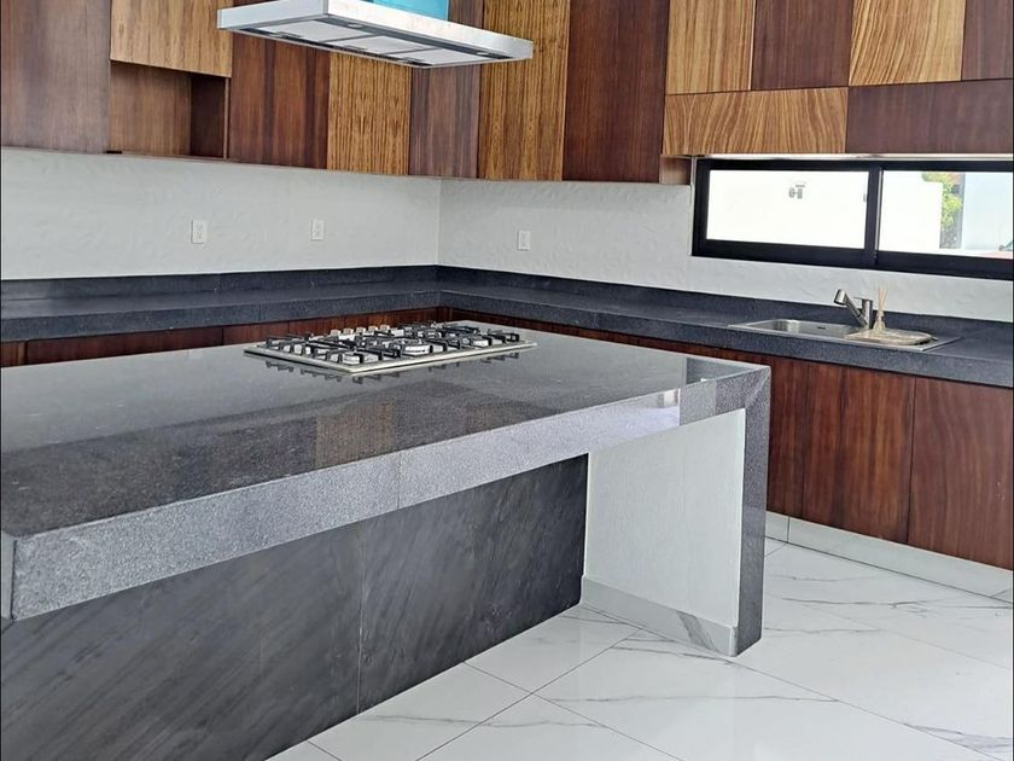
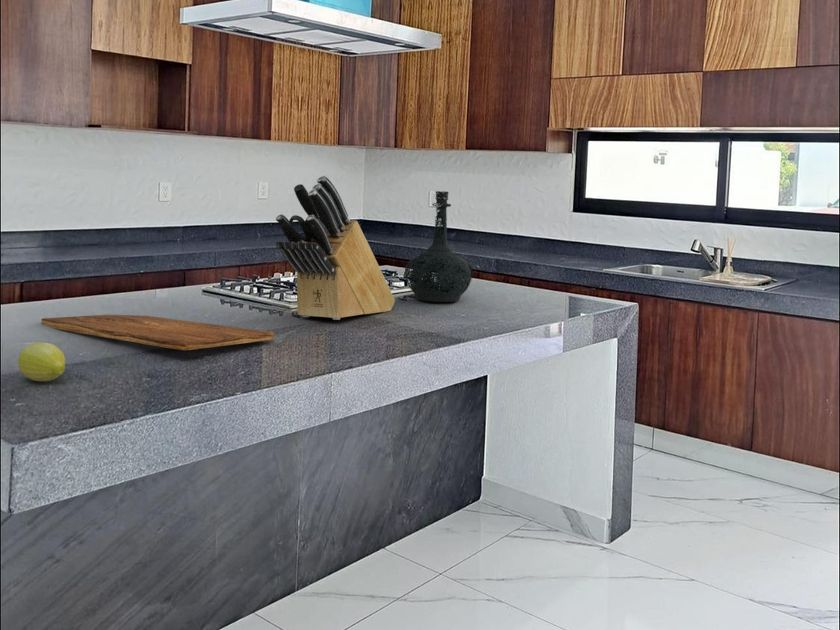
+ fruit [17,342,66,382]
+ cutting board [40,314,275,351]
+ knife block [275,175,396,321]
+ bottle [404,190,474,303]
